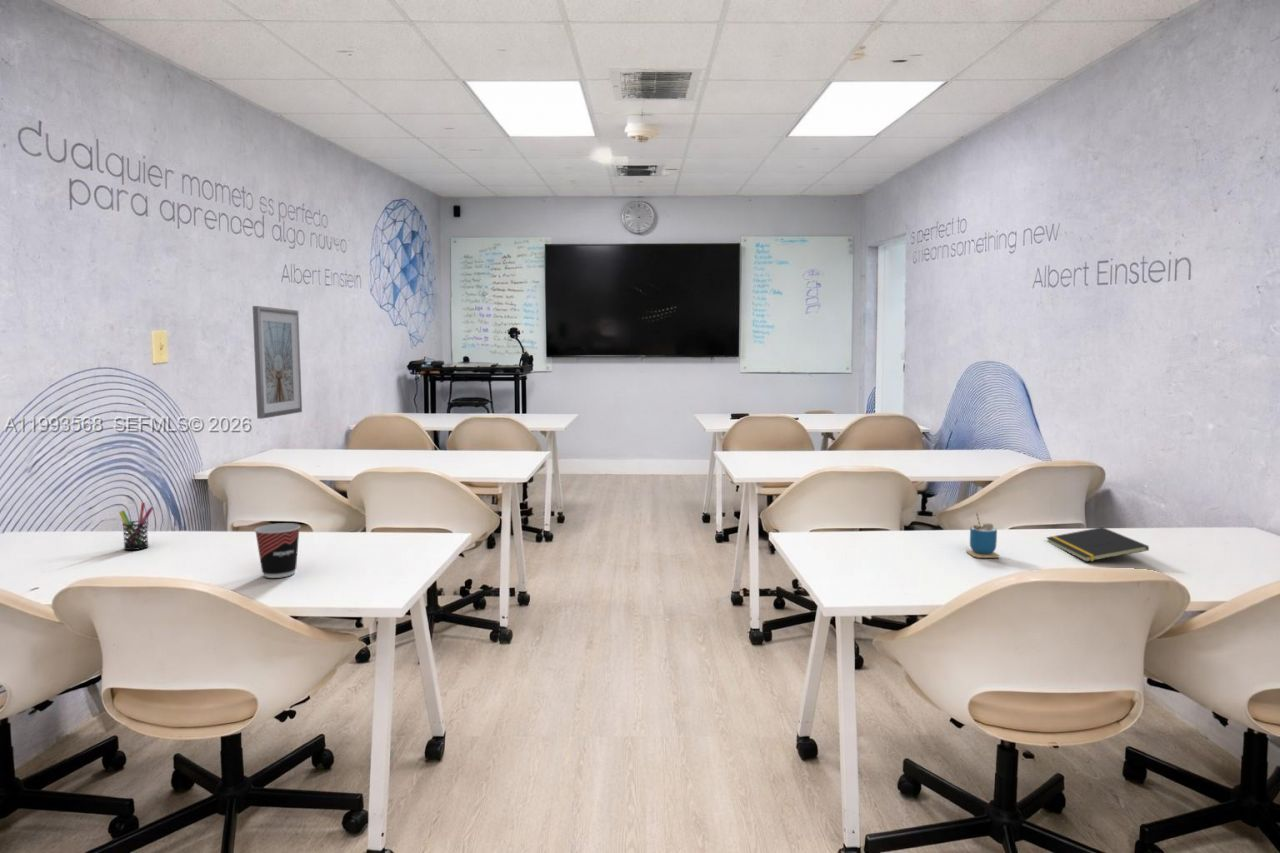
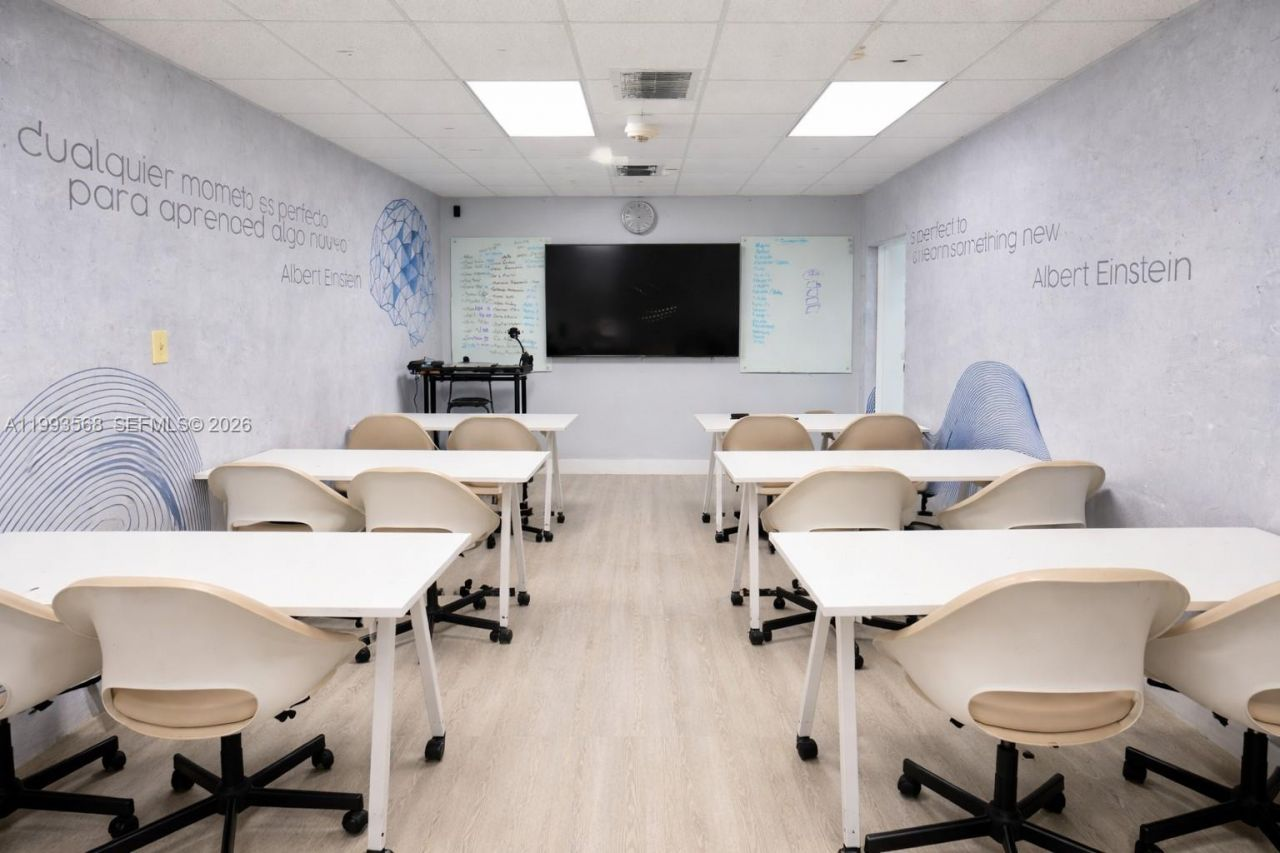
- pen holder [118,502,154,551]
- notepad [1045,526,1150,563]
- cup [253,522,301,579]
- cup [965,511,1000,559]
- picture frame [252,305,303,420]
